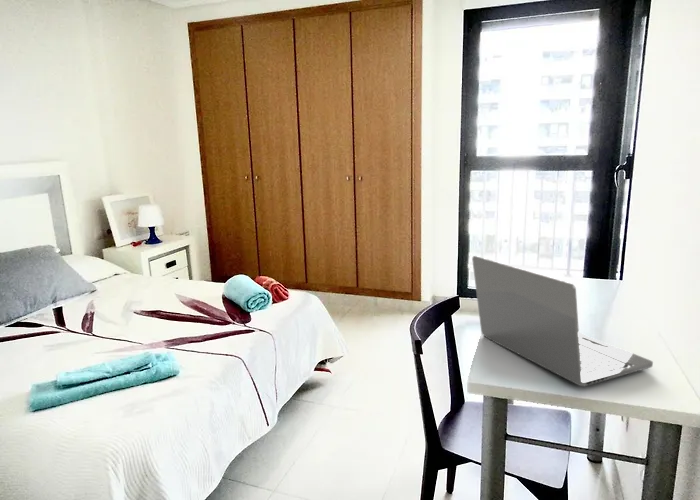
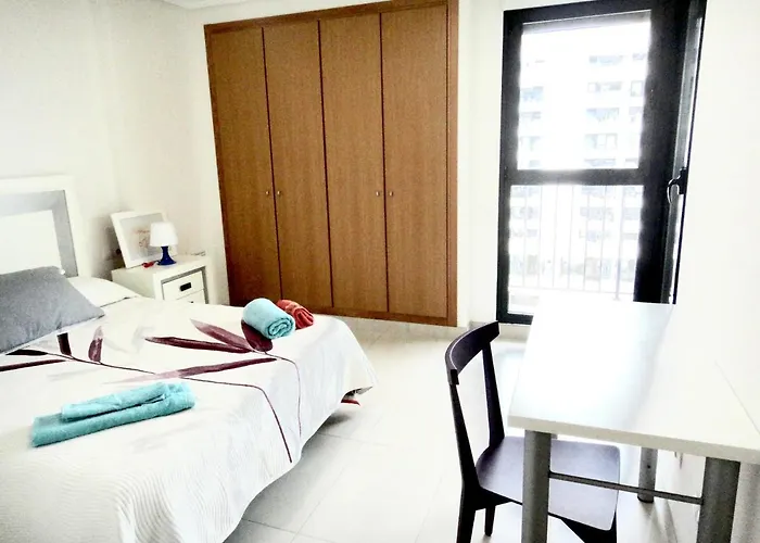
- laptop [471,255,654,387]
